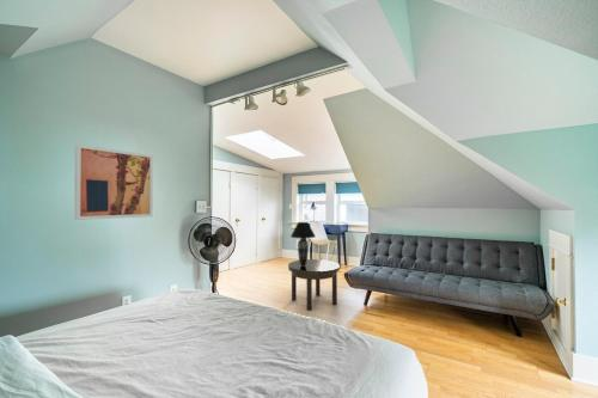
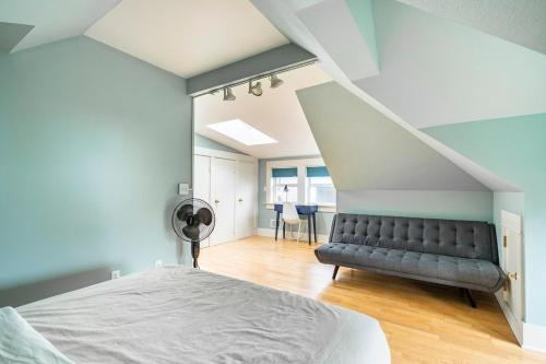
- table lamp [289,221,317,267]
- side table [287,258,341,312]
- wall art [73,143,154,221]
